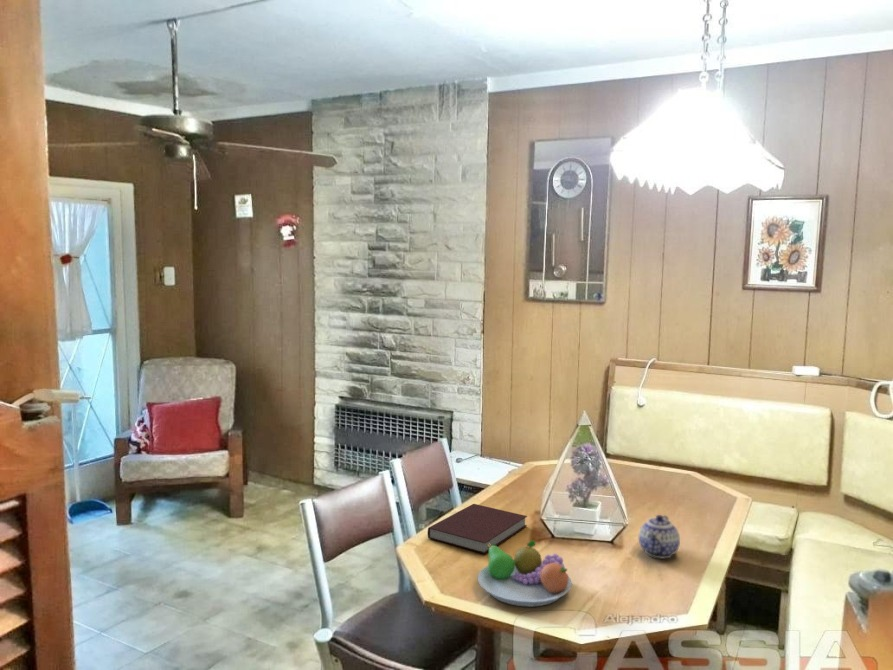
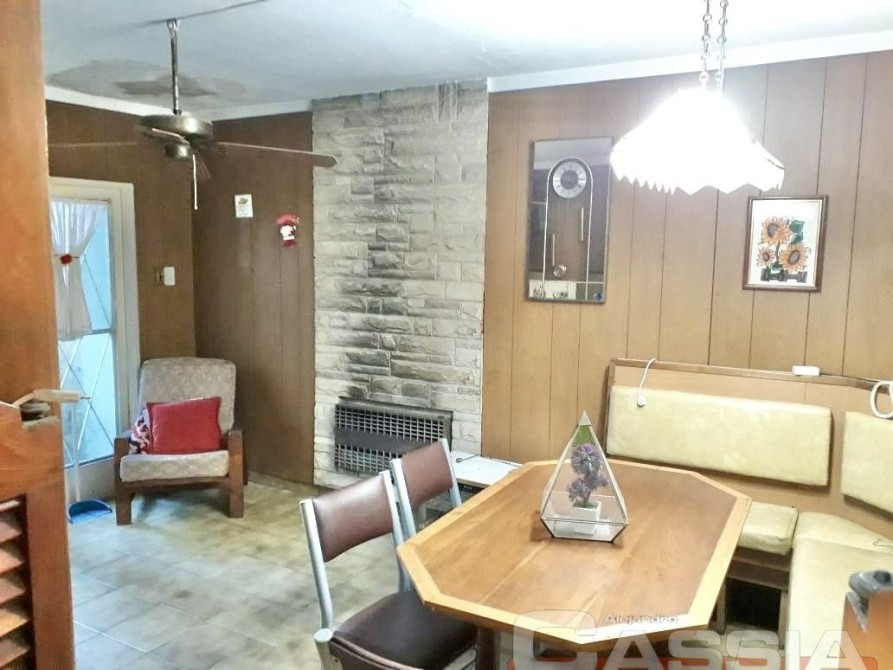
- fruit bowl [477,539,573,608]
- notebook [427,503,528,555]
- teapot [638,514,681,559]
